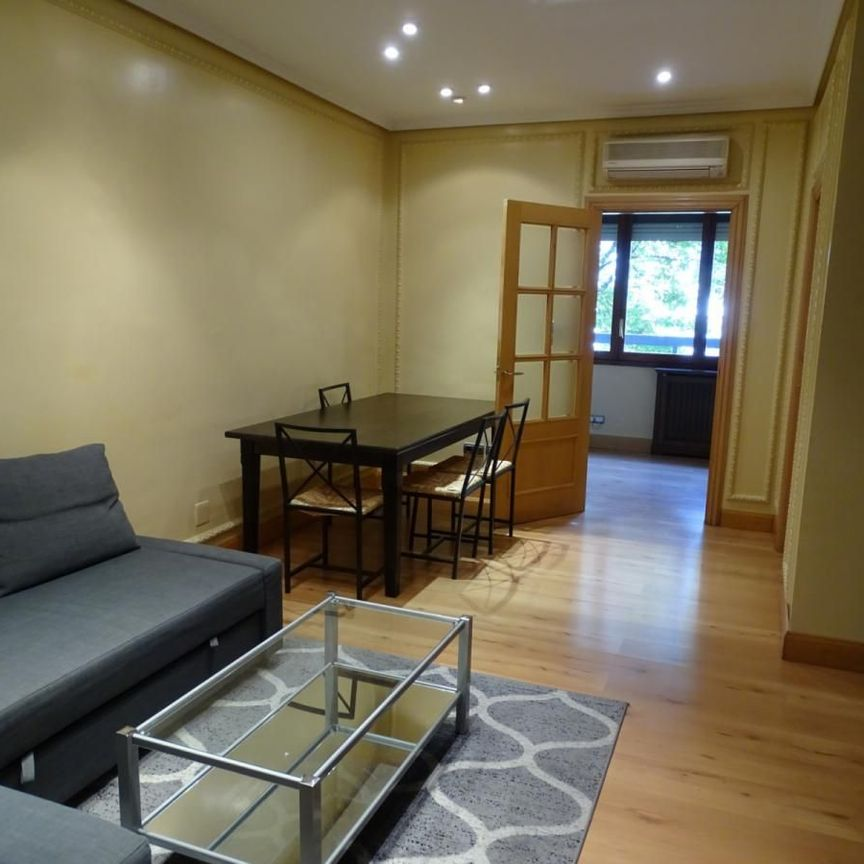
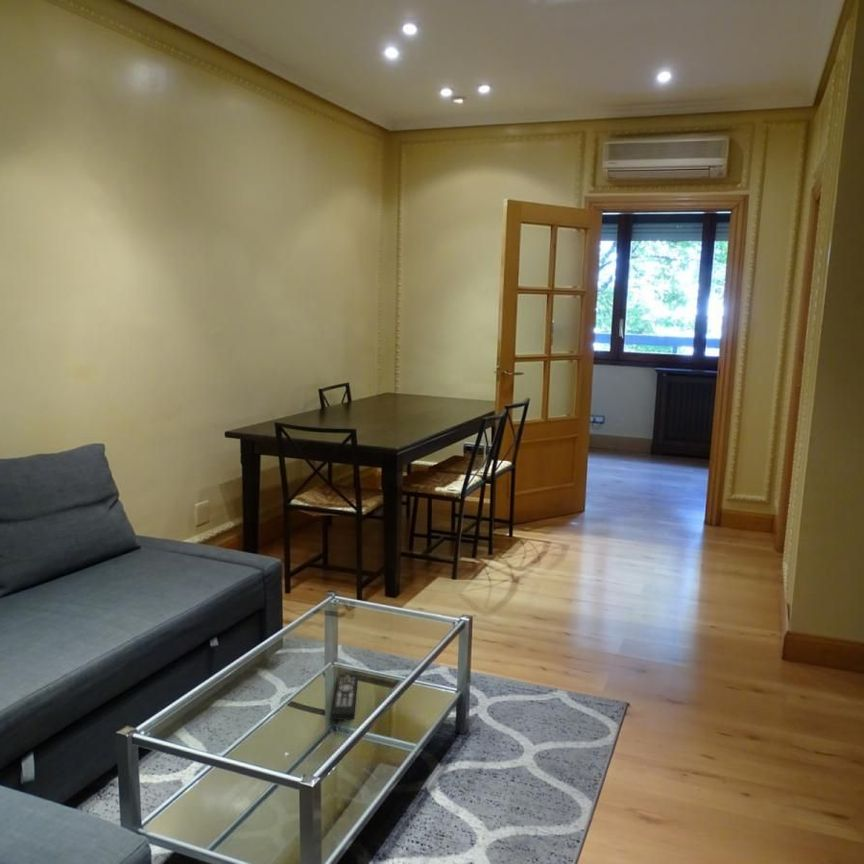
+ remote control [331,673,358,721]
